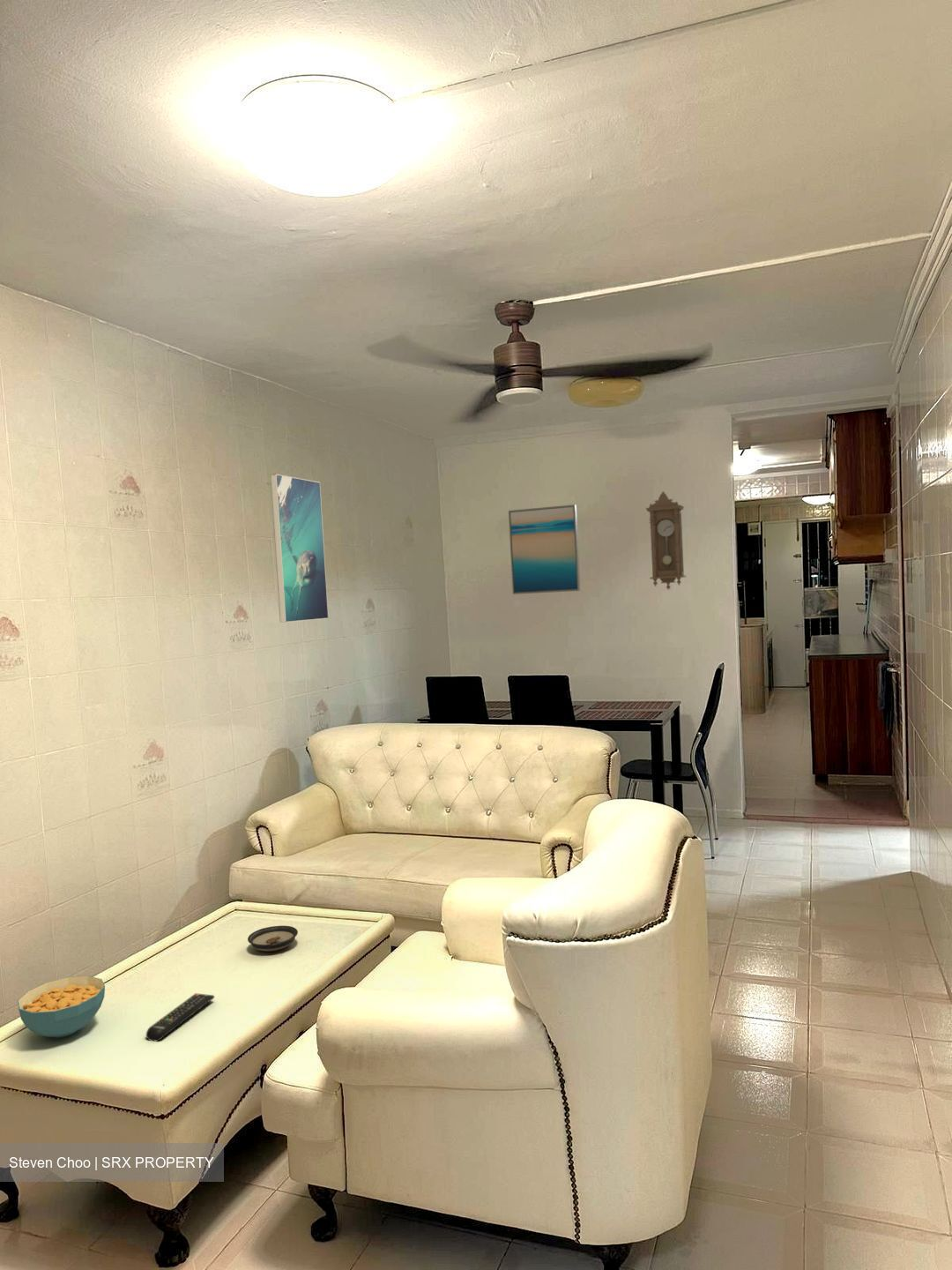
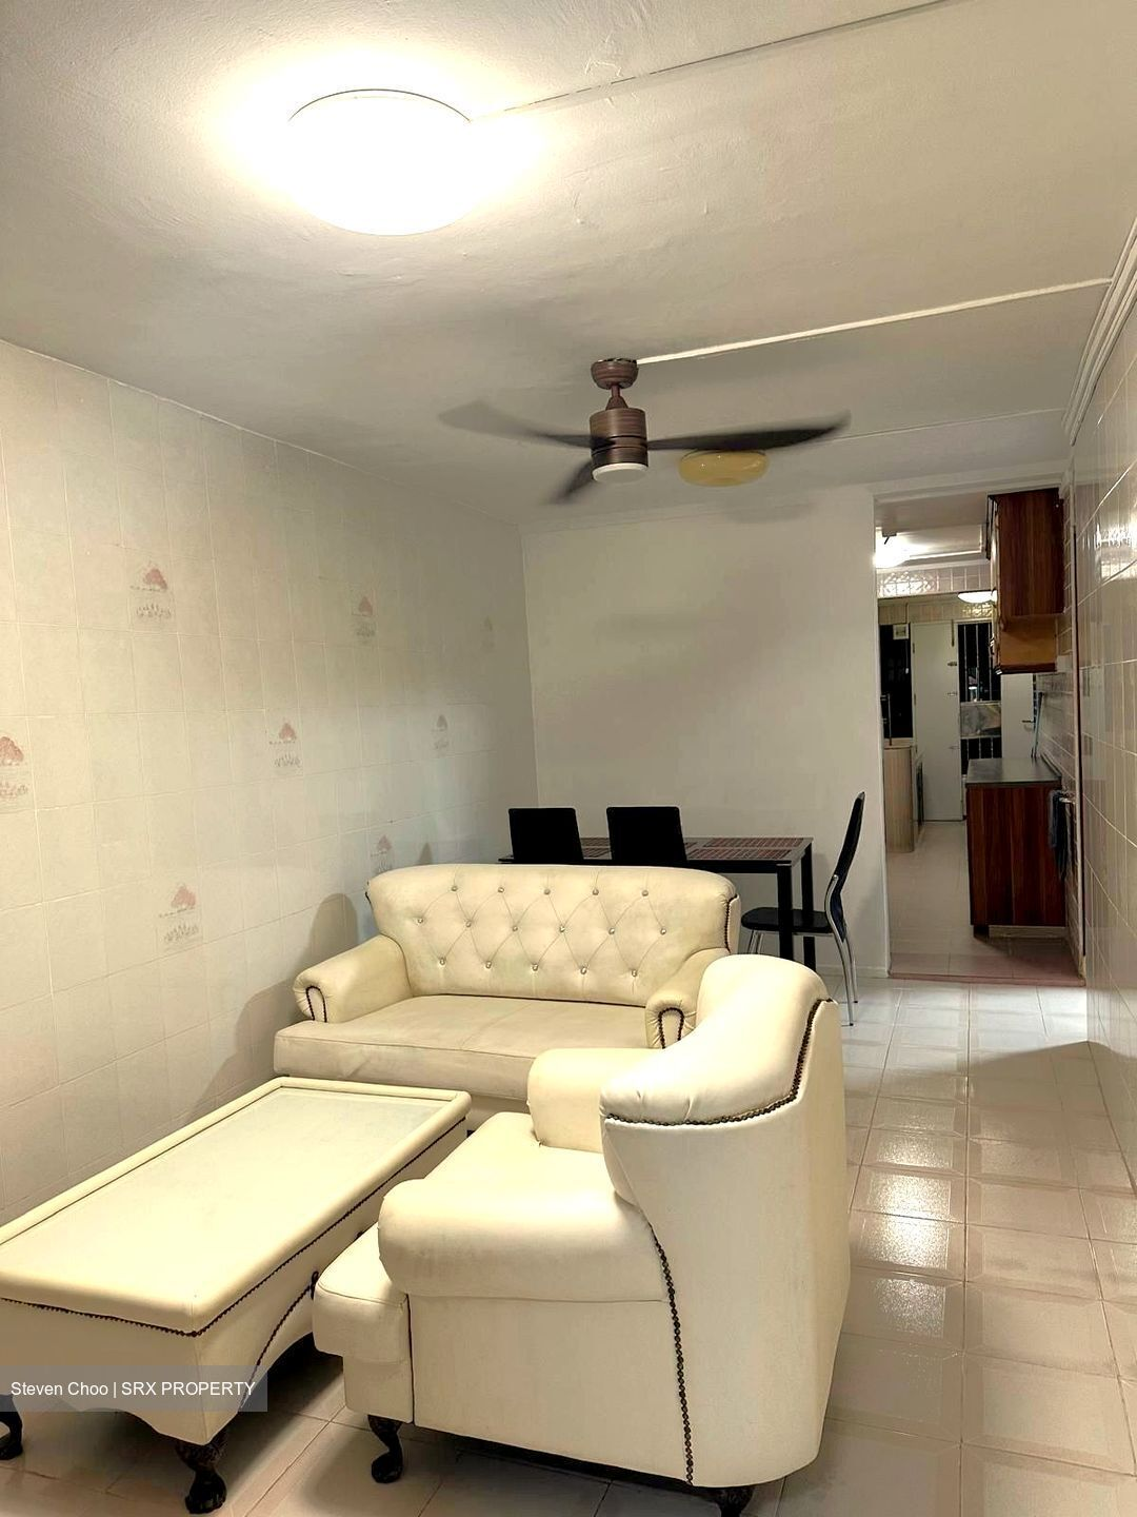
- pendulum clock [645,491,687,591]
- cereal bowl [17,975,106,1039]
- remote control [145,992,215,1042]
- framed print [270,473,330,624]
- saucer [247,925,299,953]
- wall art [508,504,581,595]
